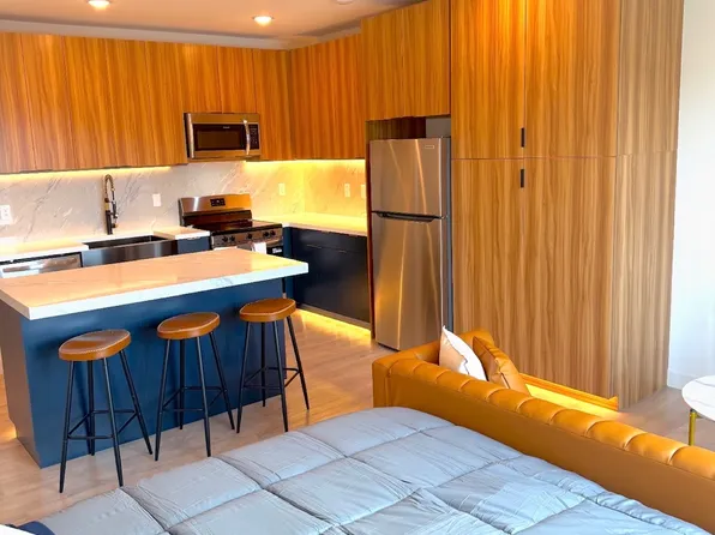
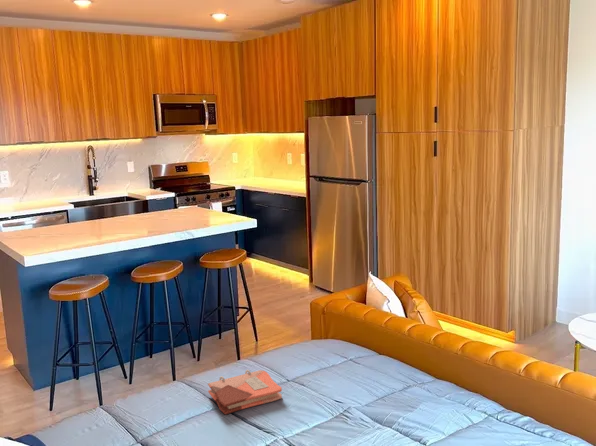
+ phonebook [207,369,283,416]
